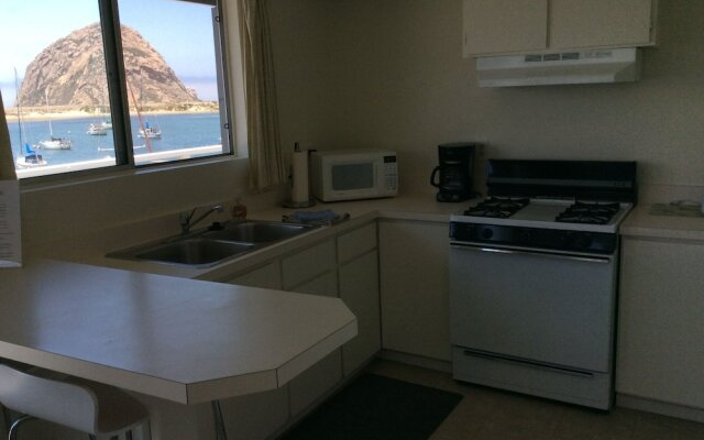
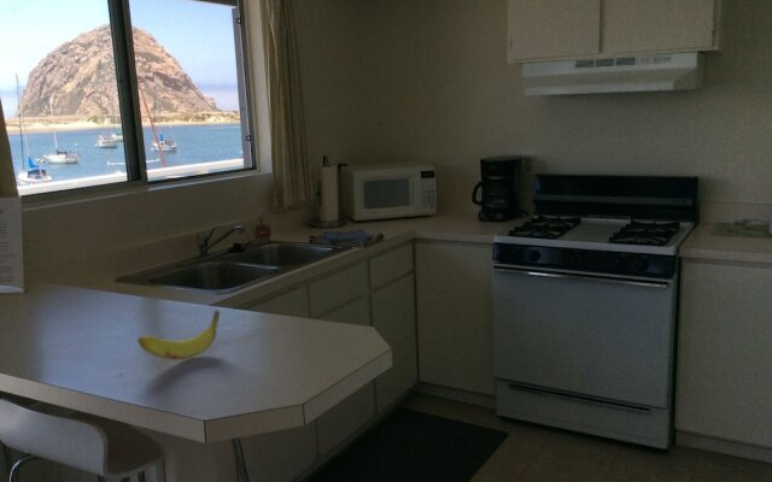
+ banana [136,308,221,362]
